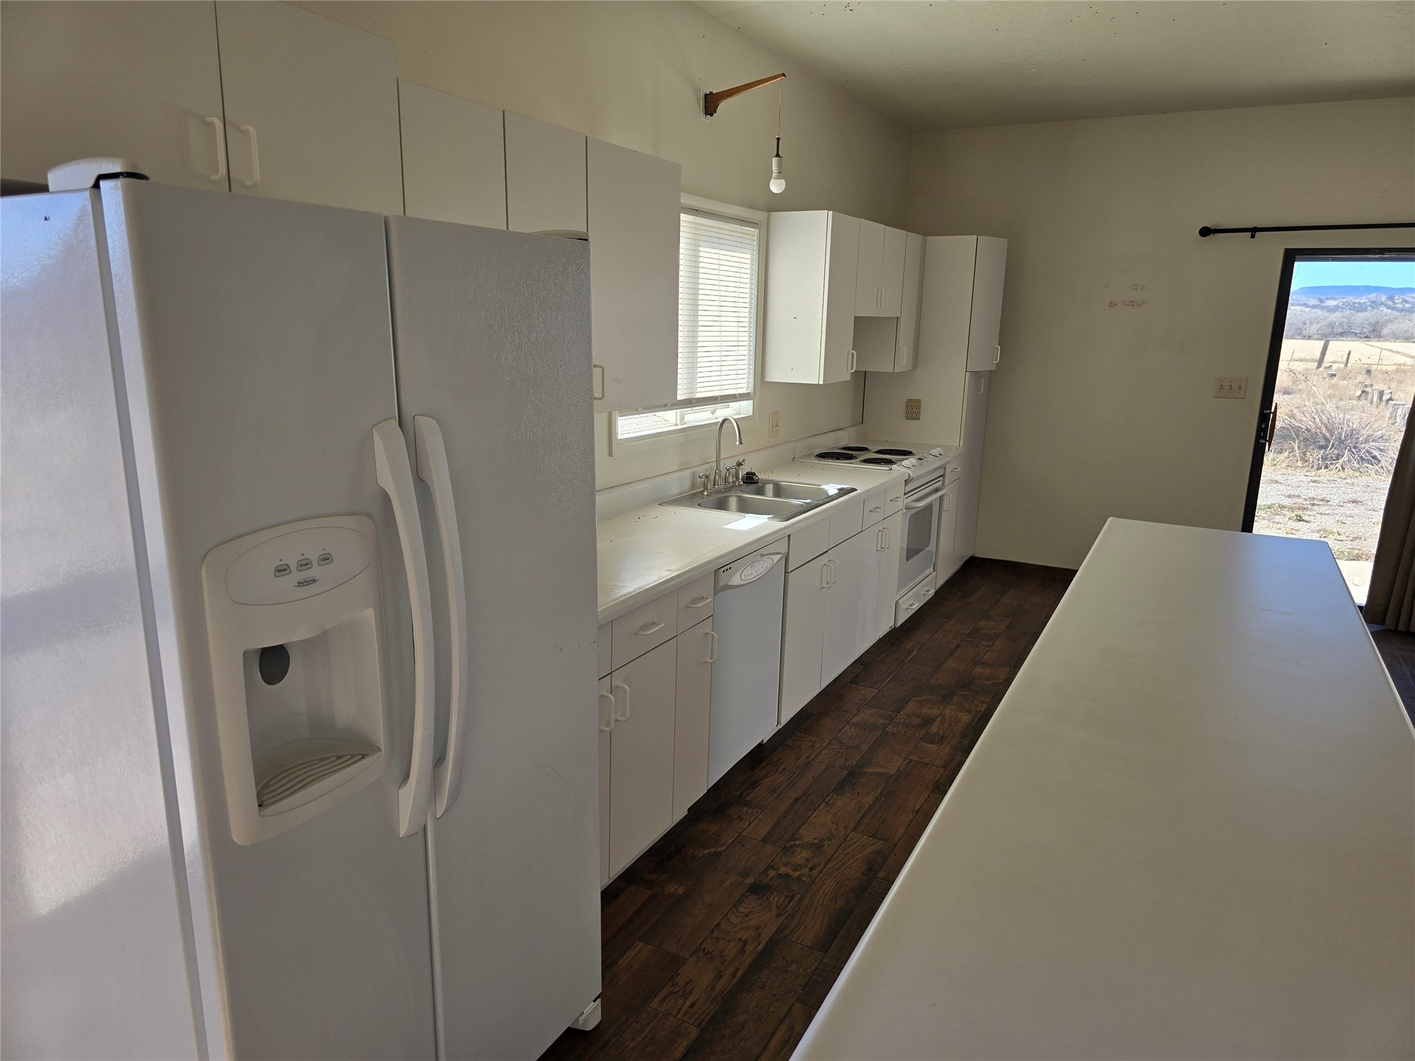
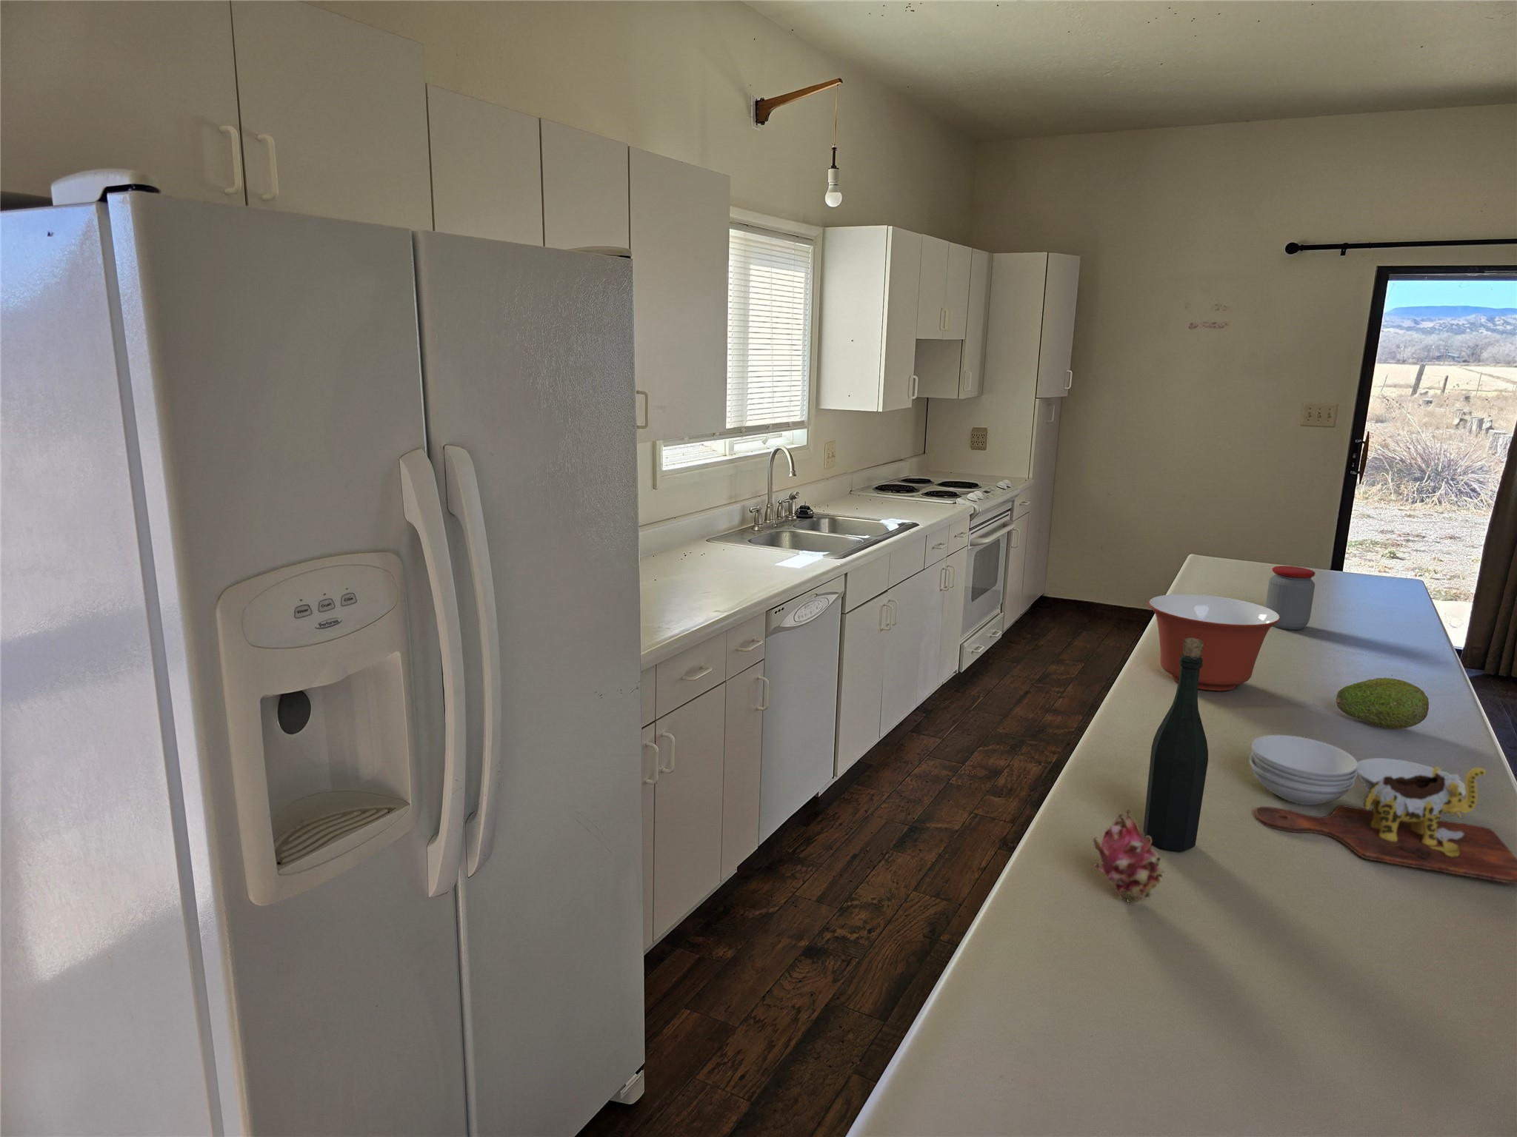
+ cutting board [1249,735,1517,885]
+ jar [1265,565,1315,631]
+ bottle [1143,638,1209,853]
+ mixing bowl [1148,594,1280,692]
+ fruit [1335,676,1430,729]
+ fruit [1092,809,1165,903]
